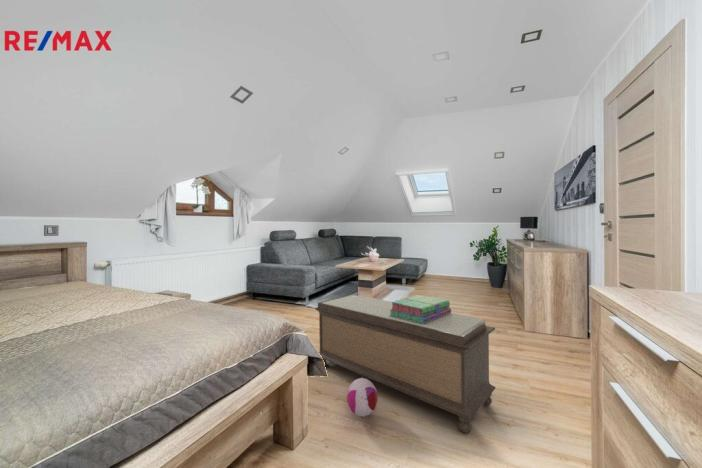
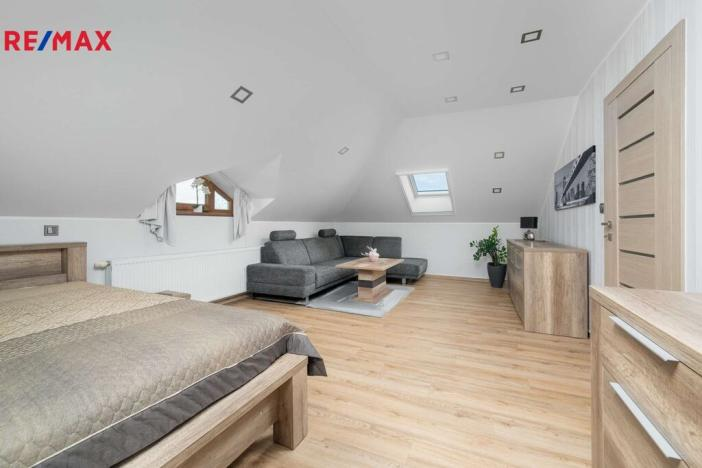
- plush toy [346,377,379,418]
- bench [314,294,496,434]
- stack of books [389,294,452,324]
